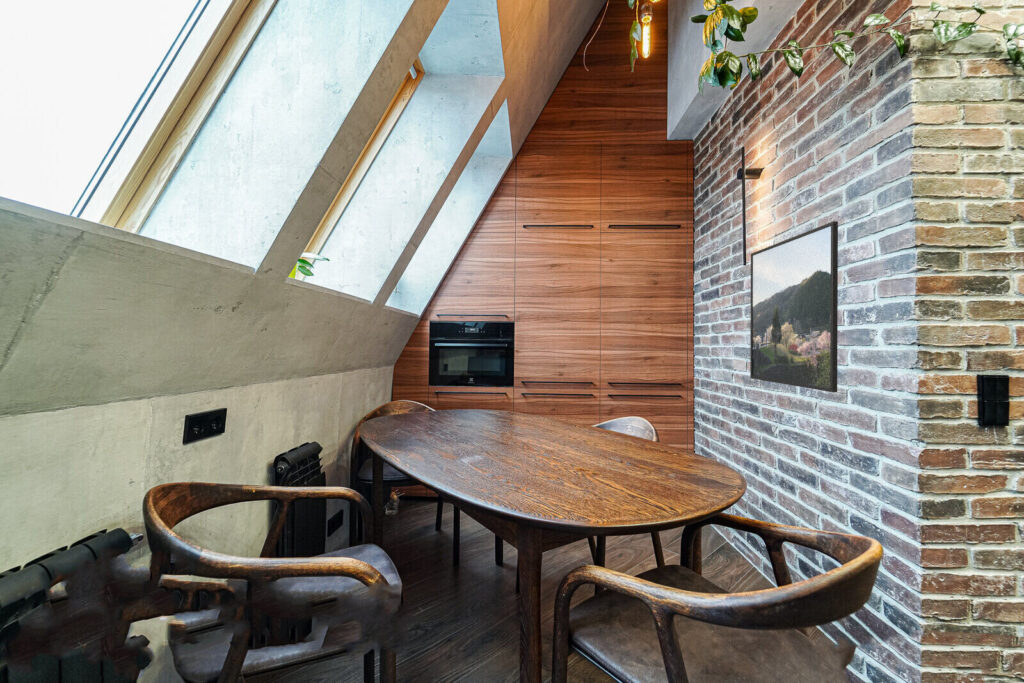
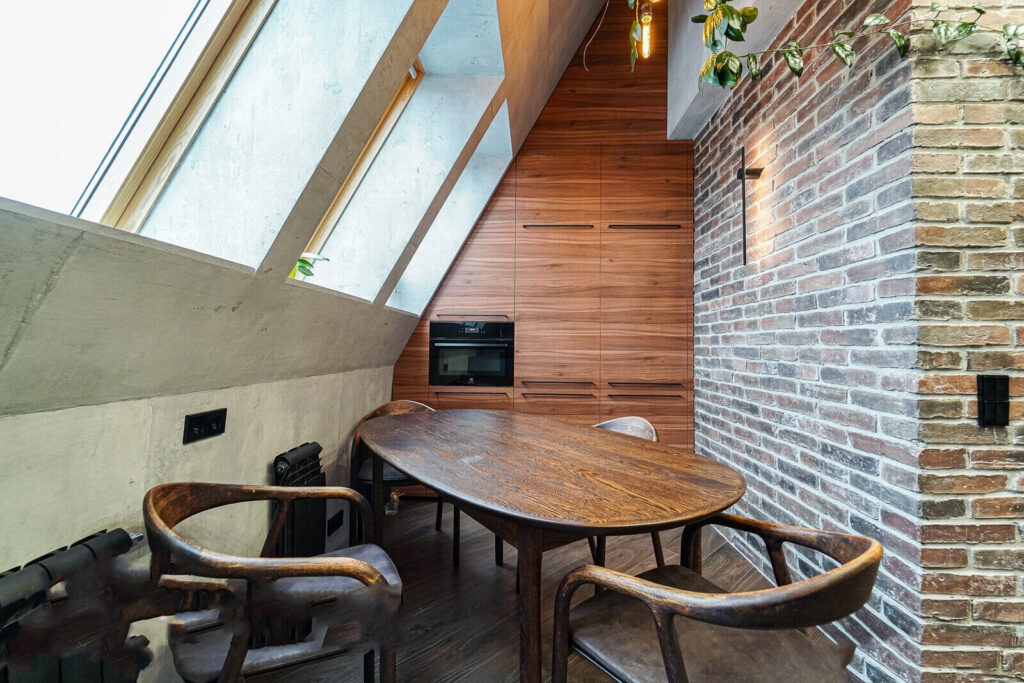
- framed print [749,220,839,393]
